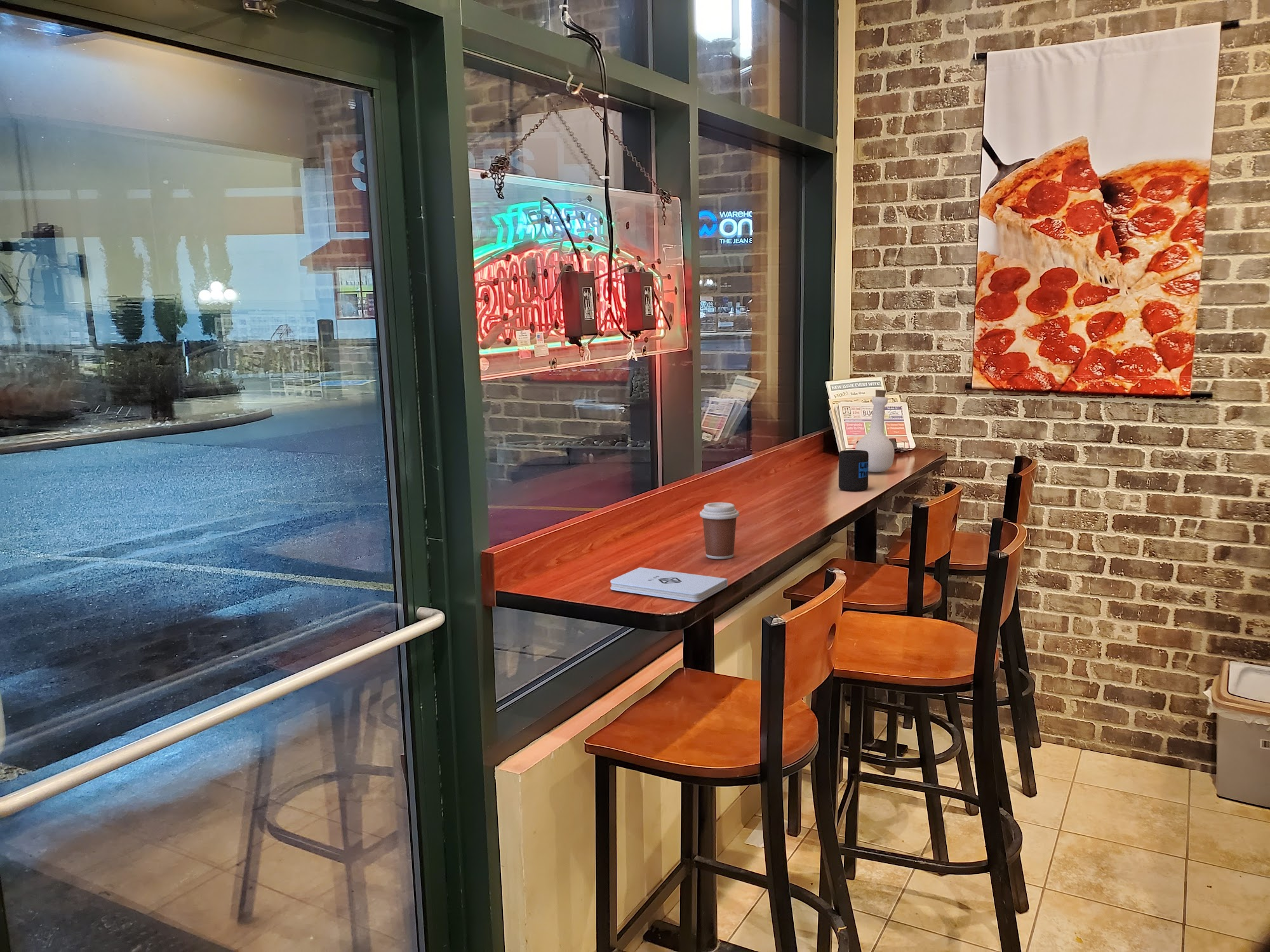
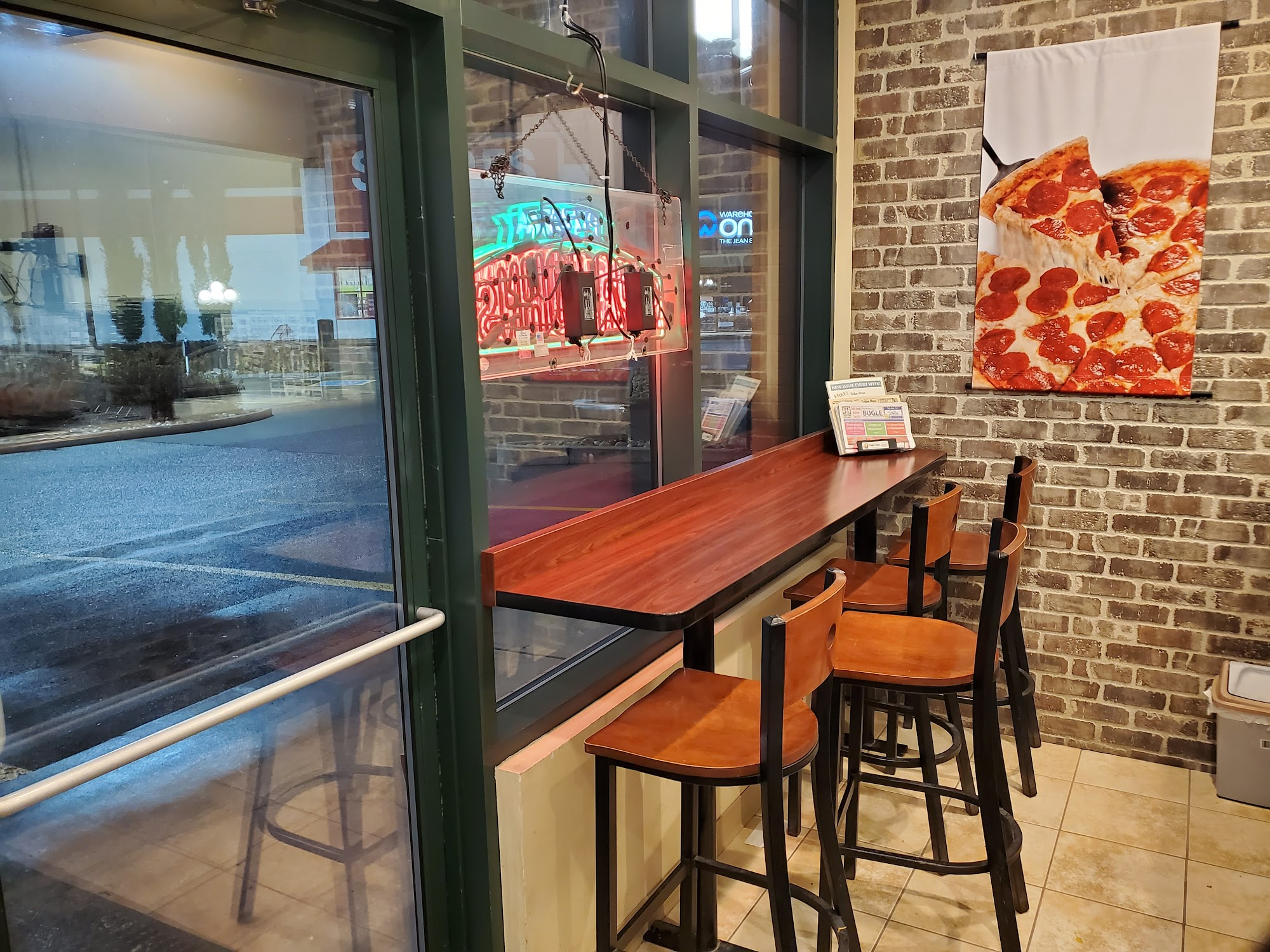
- bottle [855,389,895,473]
- mug [838,449,869,491]
- coffee cup [699,502,740,560]
- notepad [610,567,728,602]
